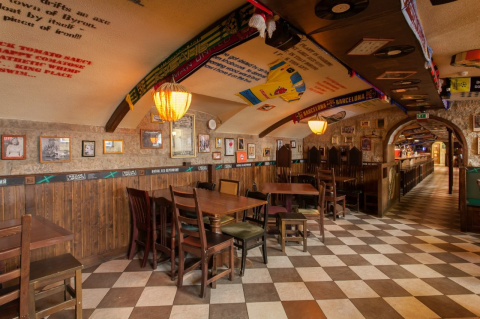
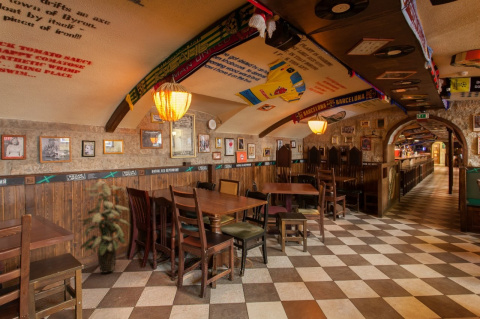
+ indoor plant [79,180,131,274]
